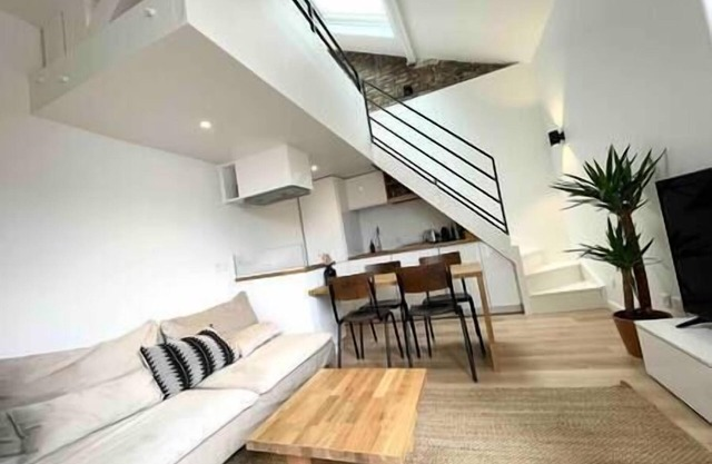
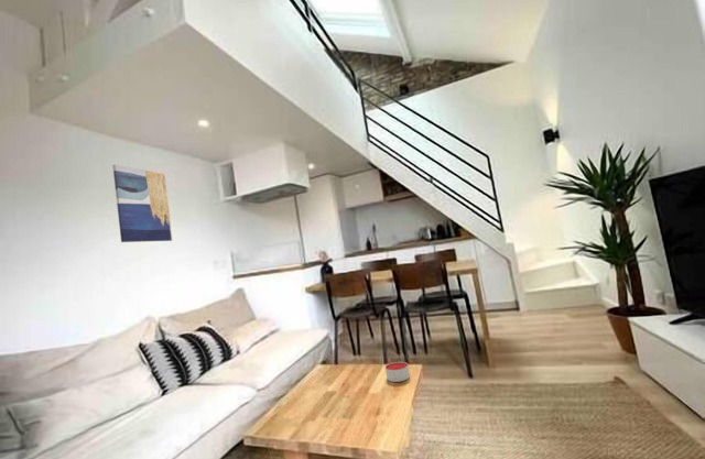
+ candle [384,361,411,383]
+ wall art [111,163,174,243]
